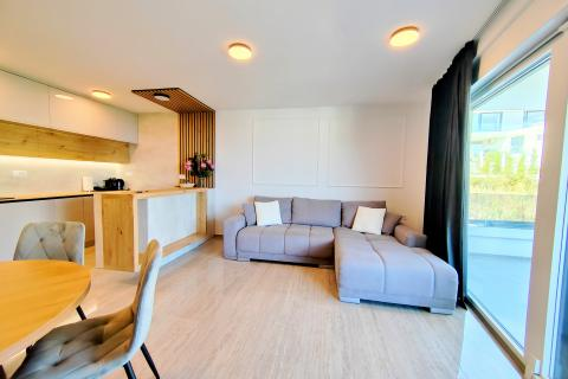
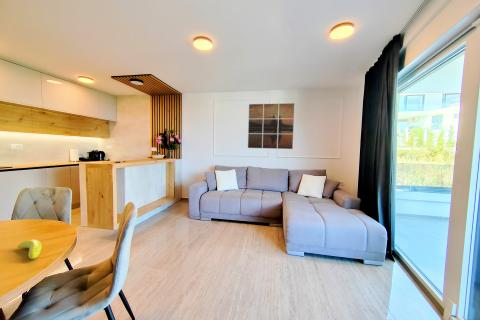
+ wall art [247,102,295,150]
+ banana [16,239,43,260]
